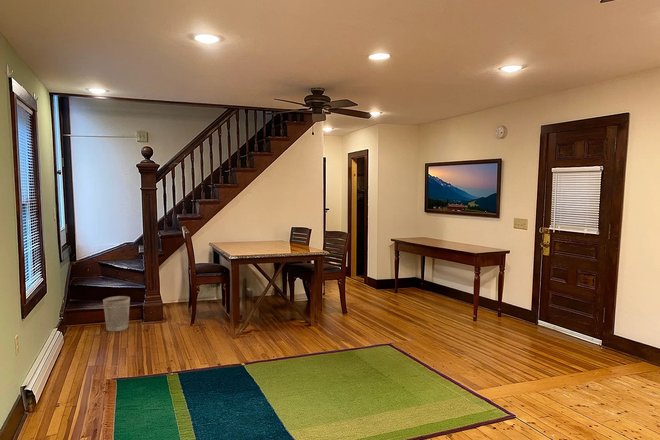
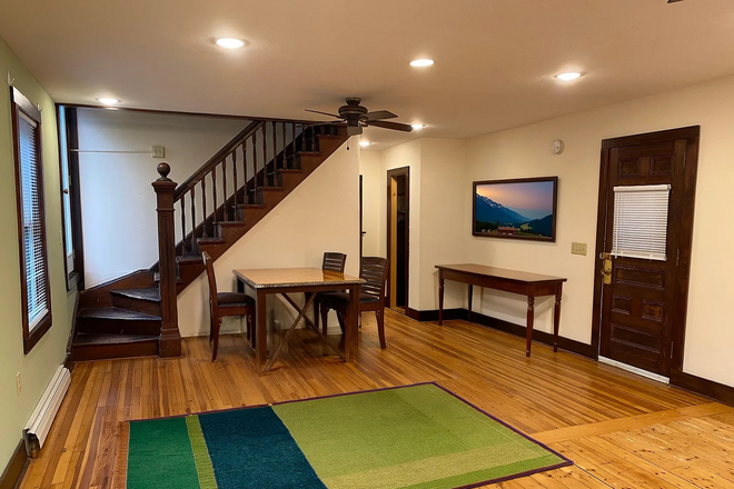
- wastebasket [102,295,131,332]
